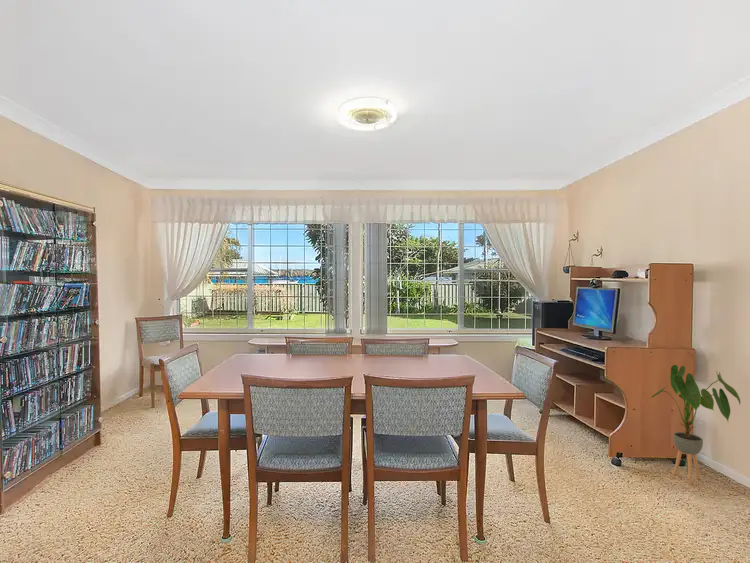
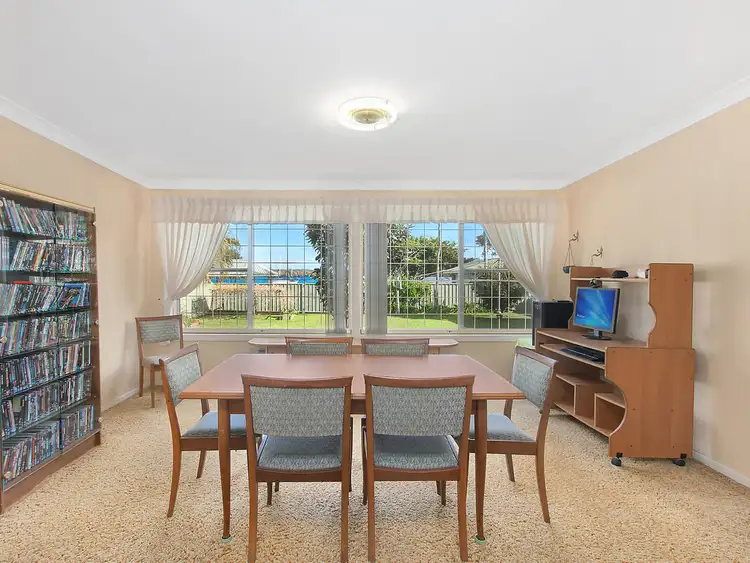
- house plant [650,364,742,485]
